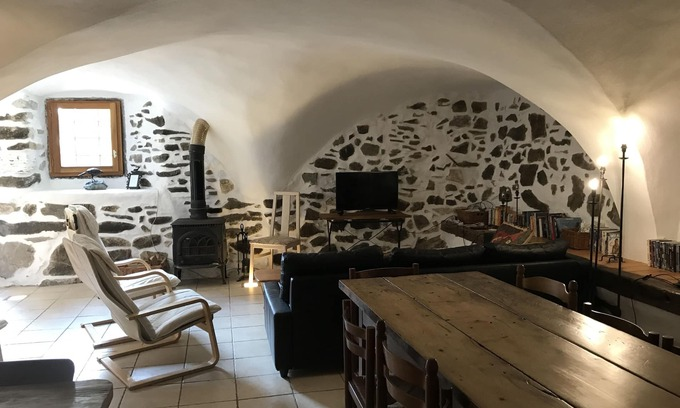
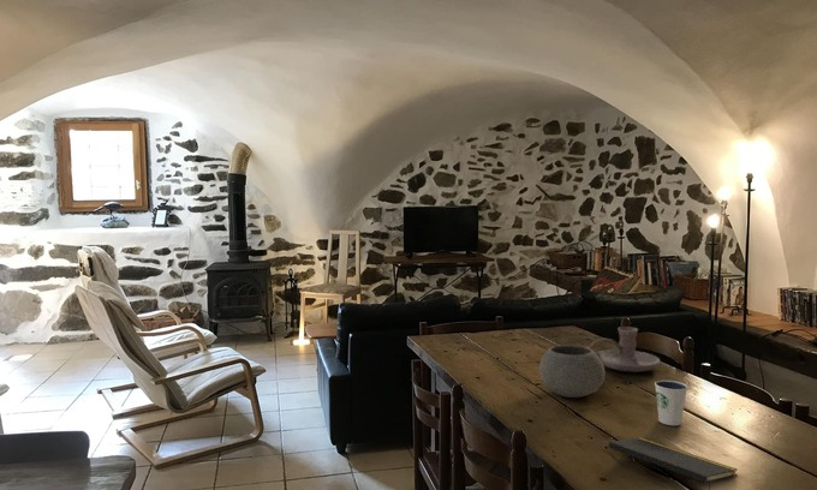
+ notepad [608,437,739,490]
+ bowl [538,343,606,399]
+ dixie cup [654,380,688,426]
+ candle holder [588,325,661,374]
